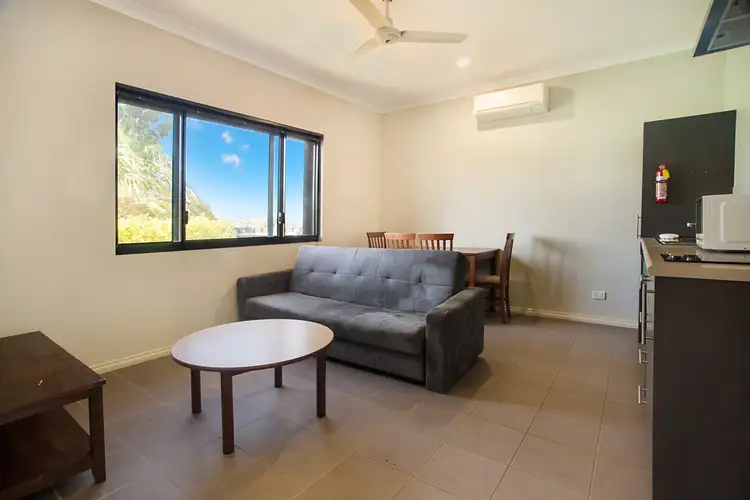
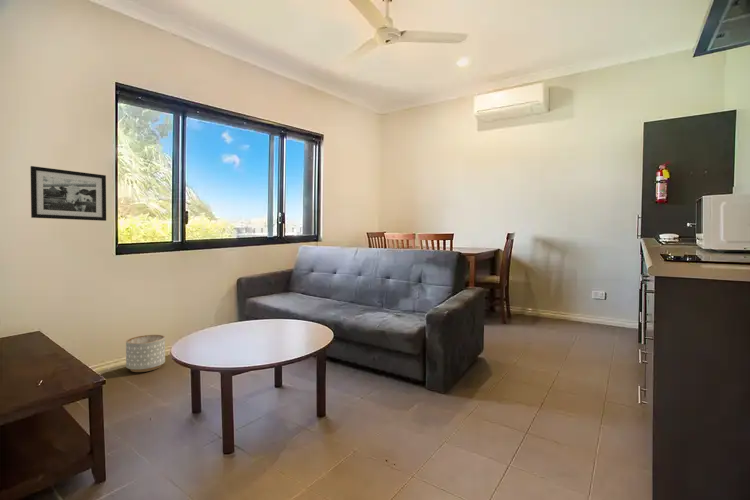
+ picture frame [29,165,107,222]
+ planter [125,334,166,373]
